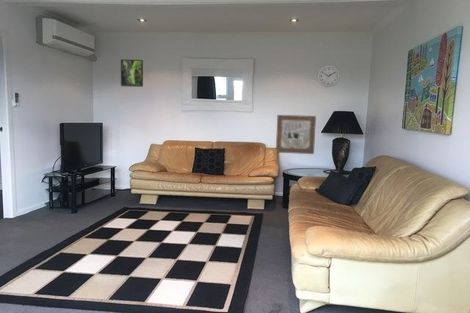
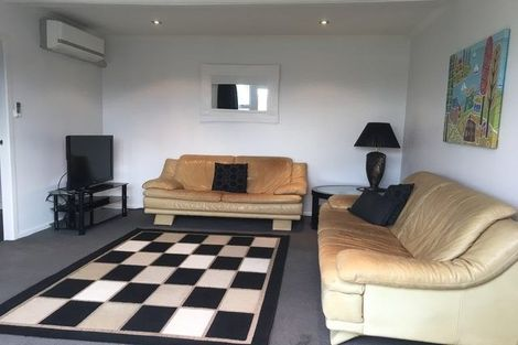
- wall clock [316,64,341,88]
- wall art [275,114,317,155]
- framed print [120,59,144,88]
